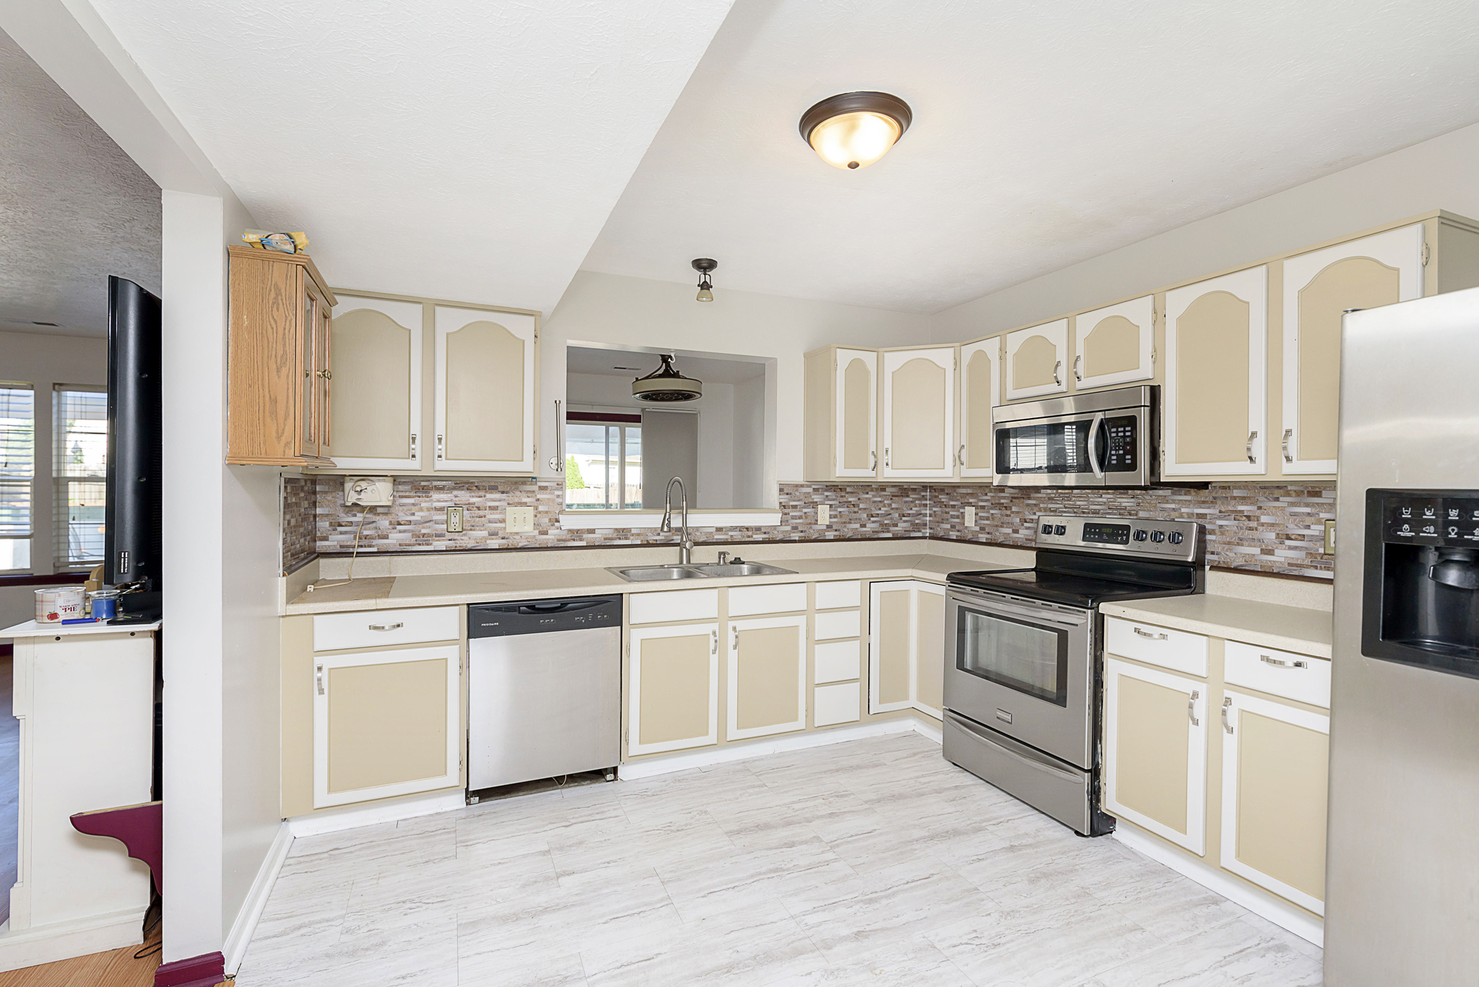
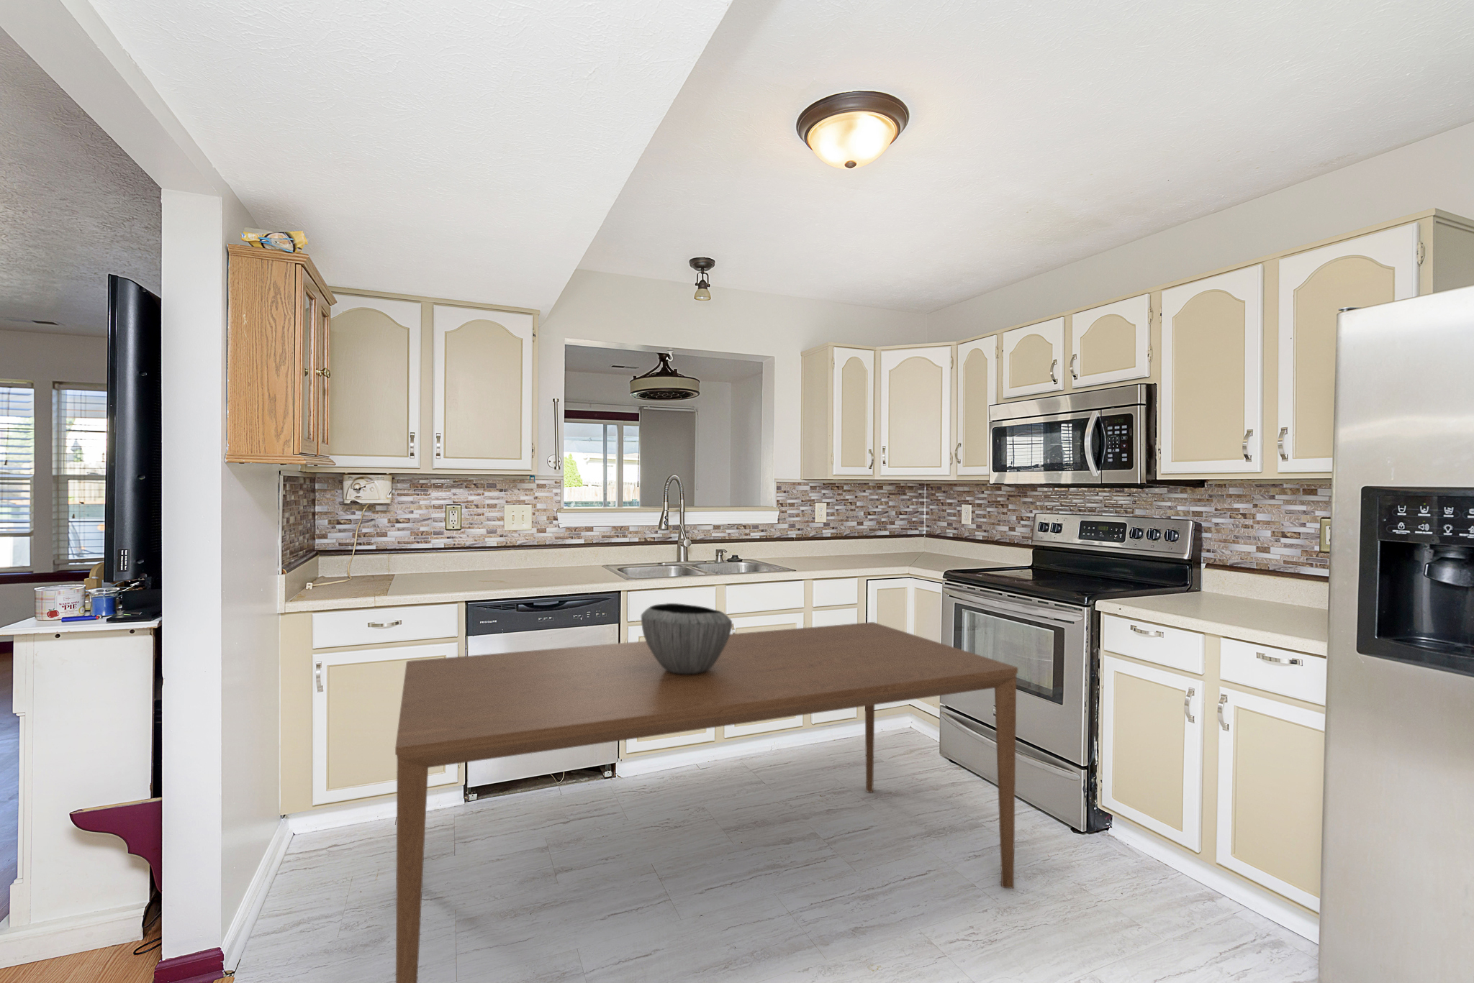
+ bowl [641,602,733,674]
+ dining table [394,621,1019,983]
